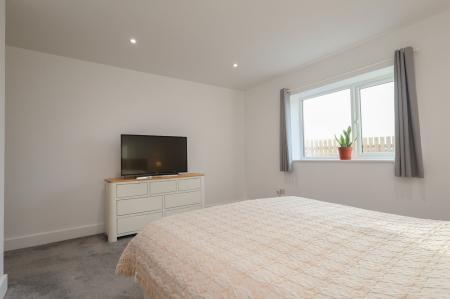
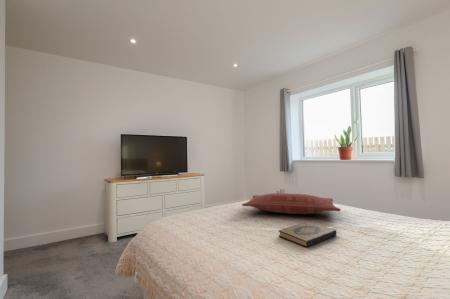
+ hardback book [278,221,337,248]
+ pillow [241,192,342,215]
